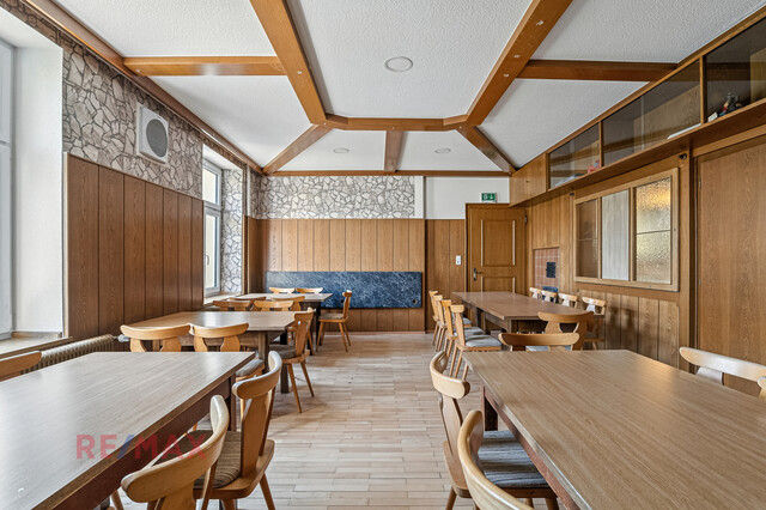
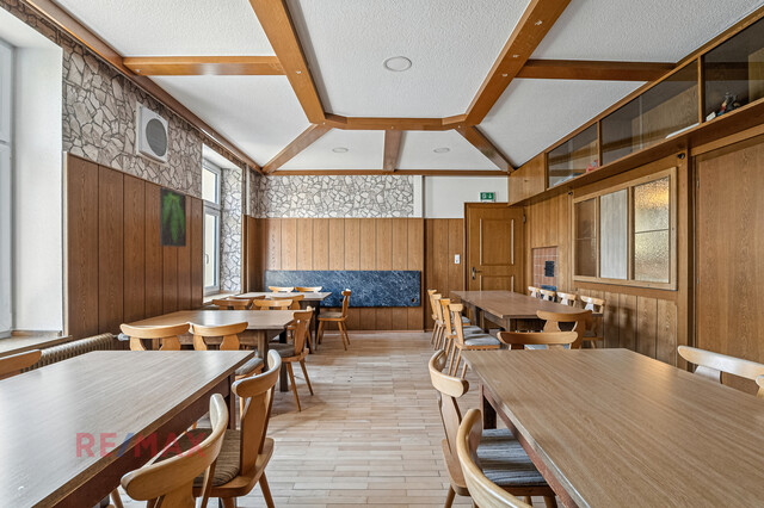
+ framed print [159,186,187,248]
